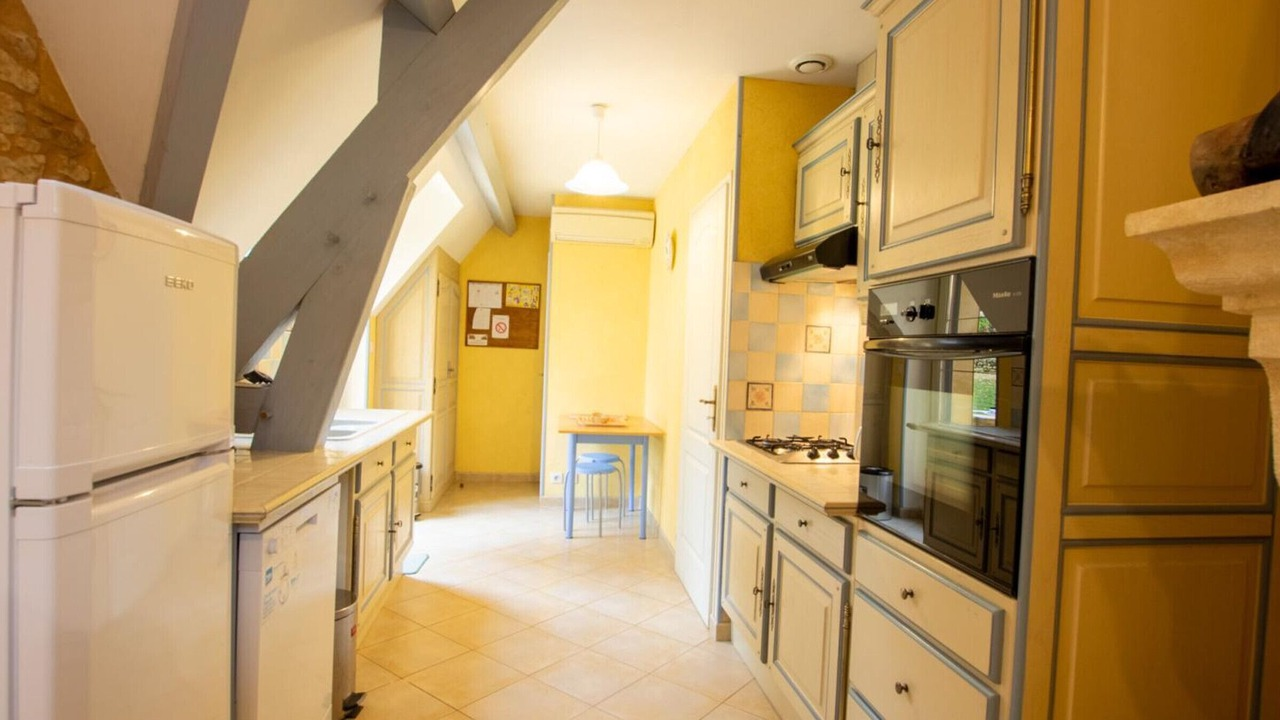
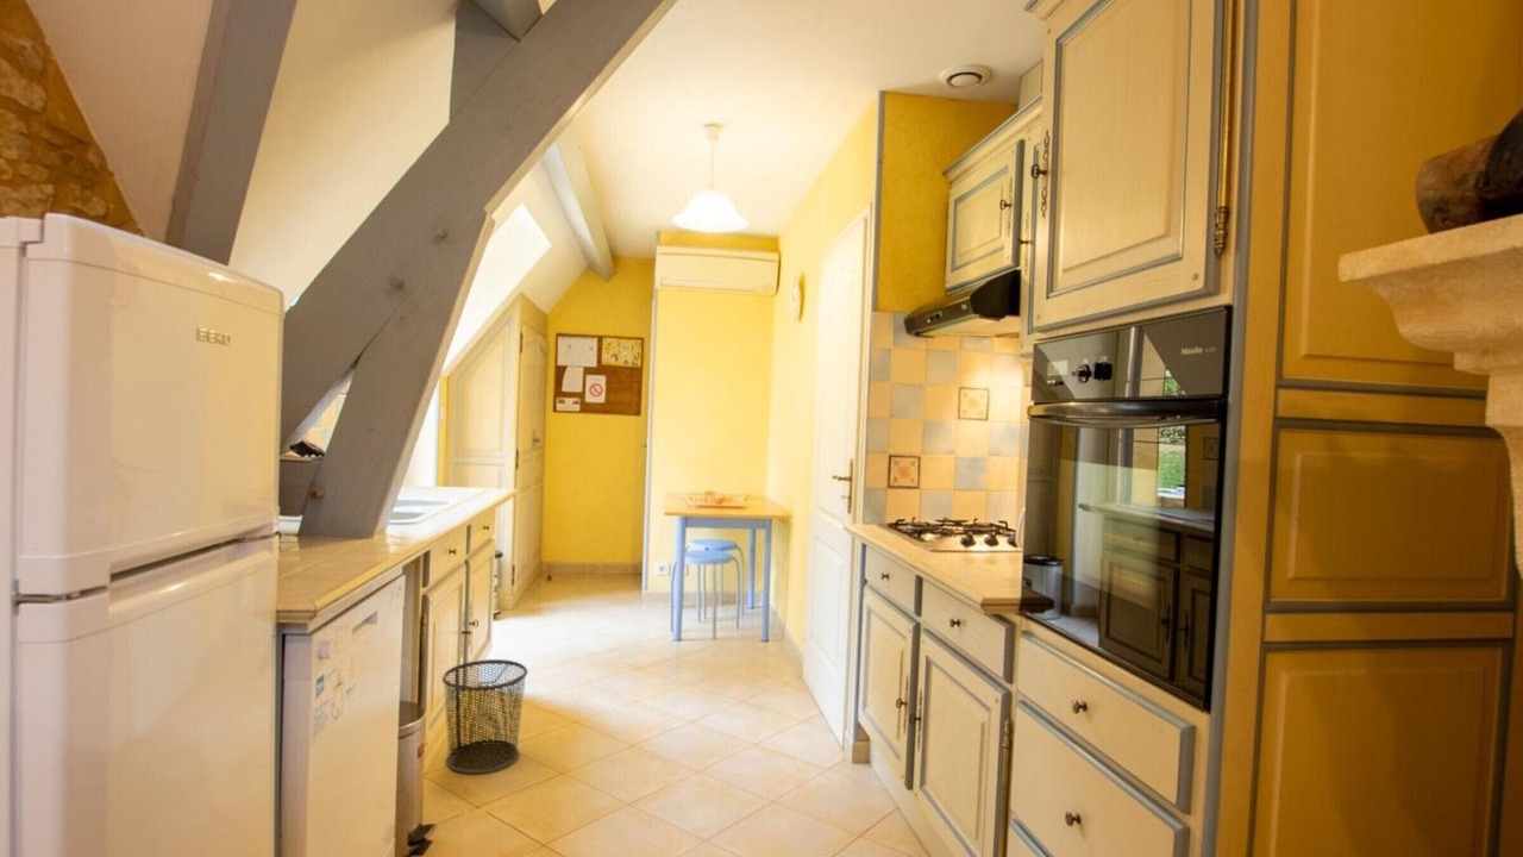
+ waste bin [441,658,529,775]
